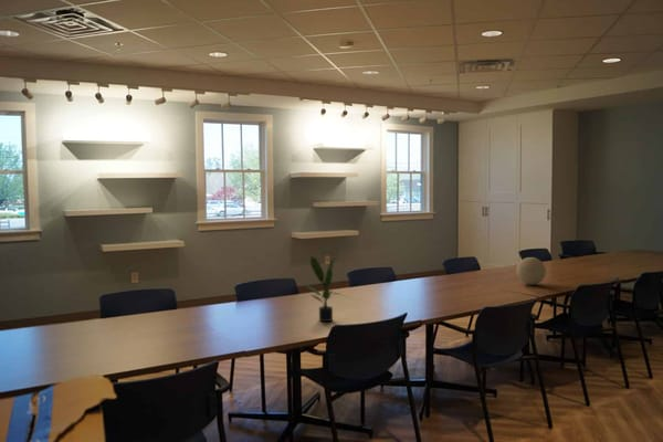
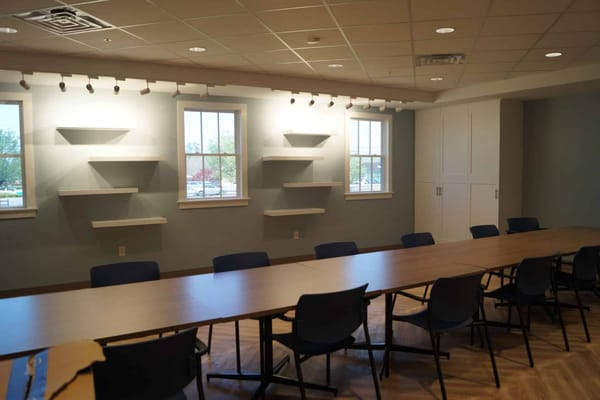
- decorative orb [515,256,547,286]
- potted plant [303,255,340,323]
